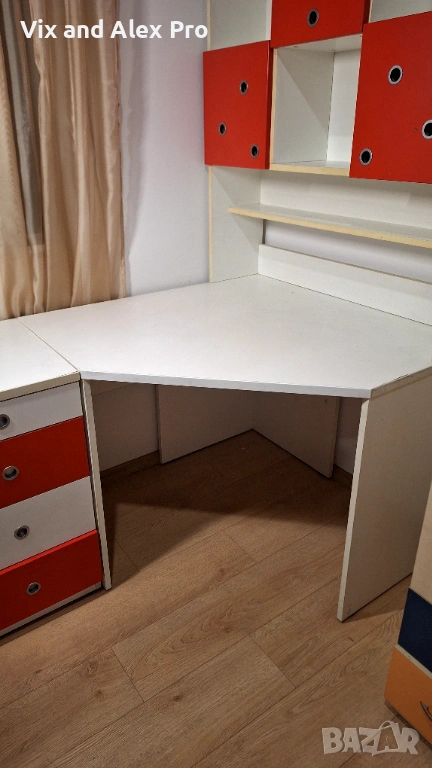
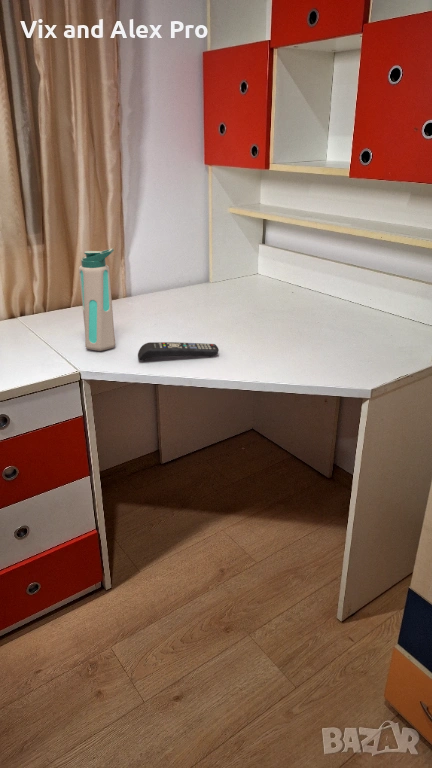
+ water bottle [78,248,116,352]
+ remote control [137,341,220,362]
